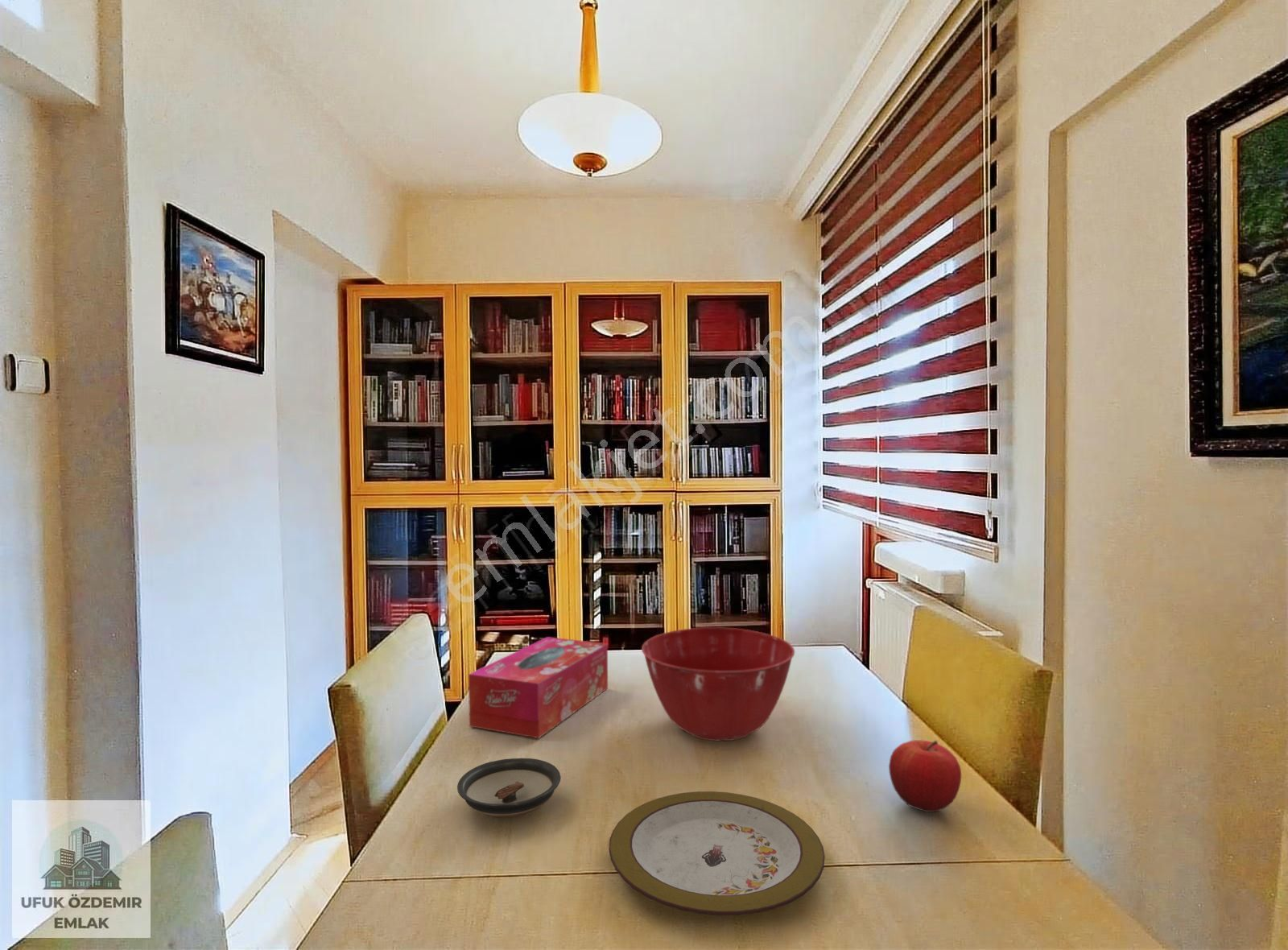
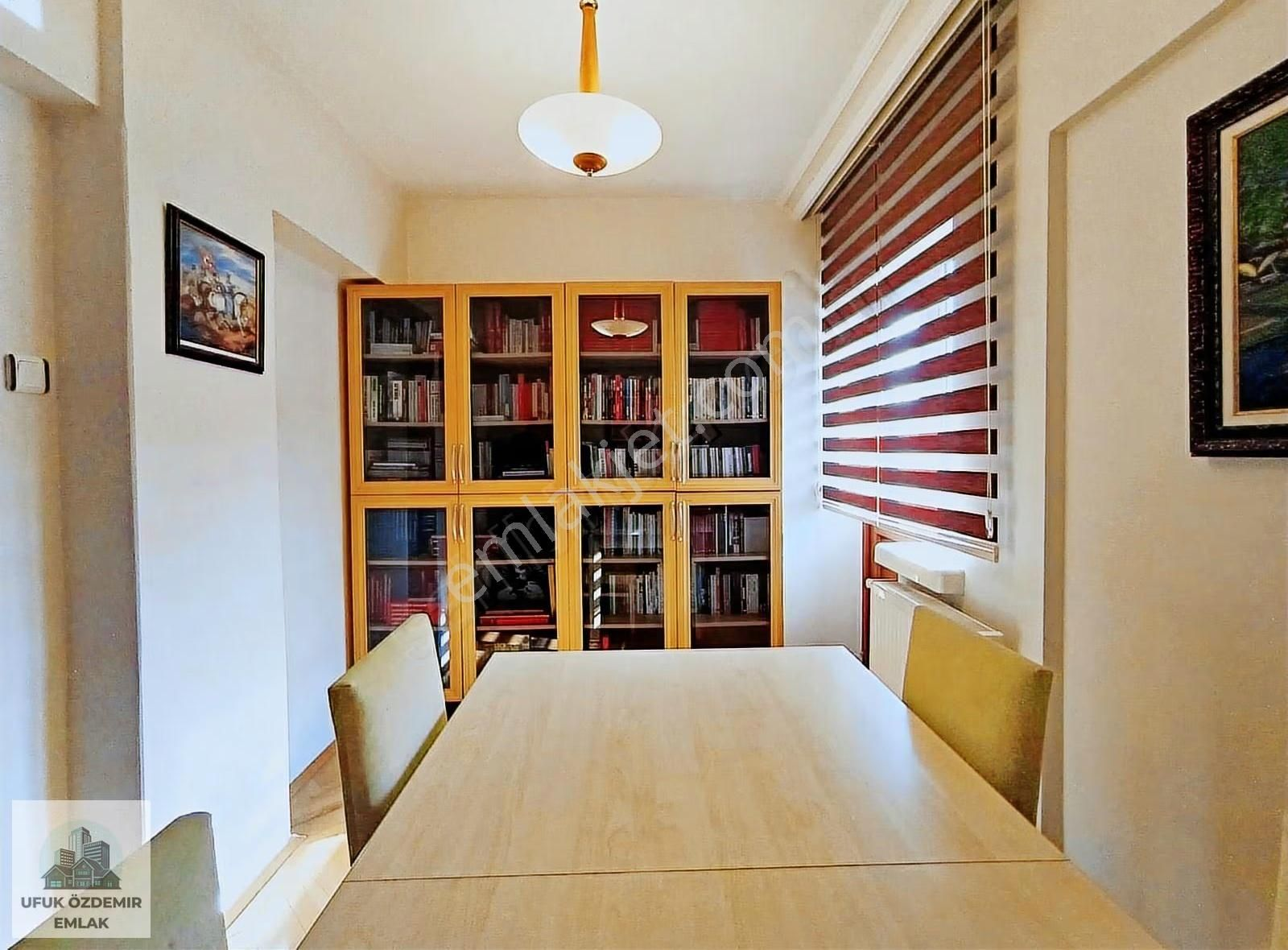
- fruit [888,739,962,812]
- plate [609,791,826,916]
- saucer [456,758,562,818]
- mixing bowl [641,626,795,741]
- tissue box [468,636,609,739]
